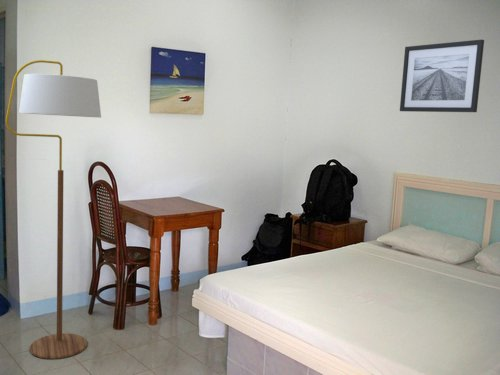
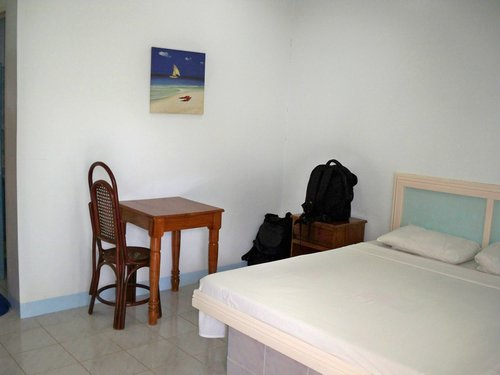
- wall art [399,39,485,113]
- floor lamp [5,59,102,360]
